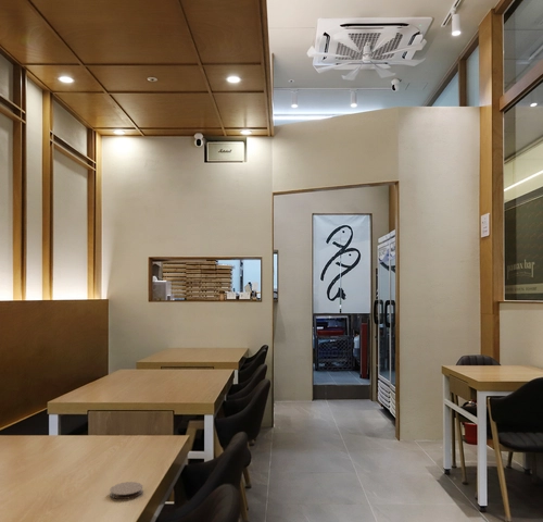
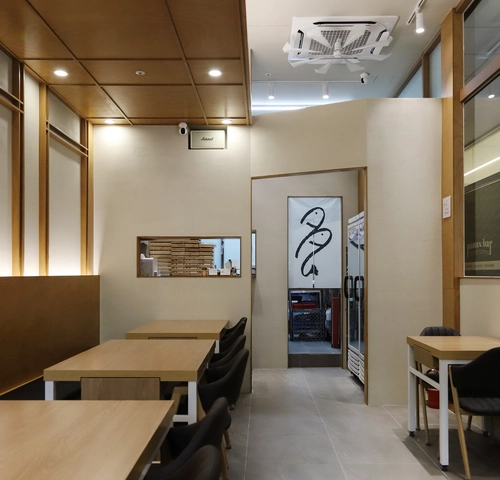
- coaster [109,481,144,500]
